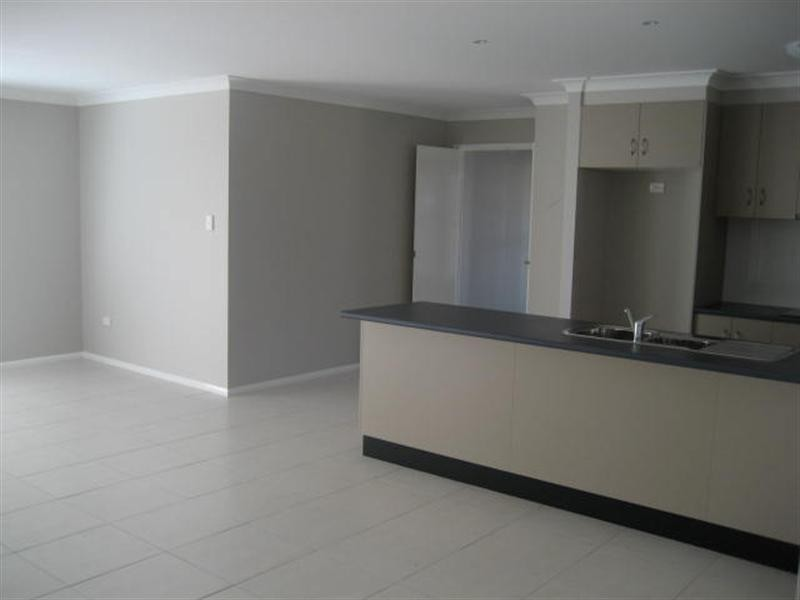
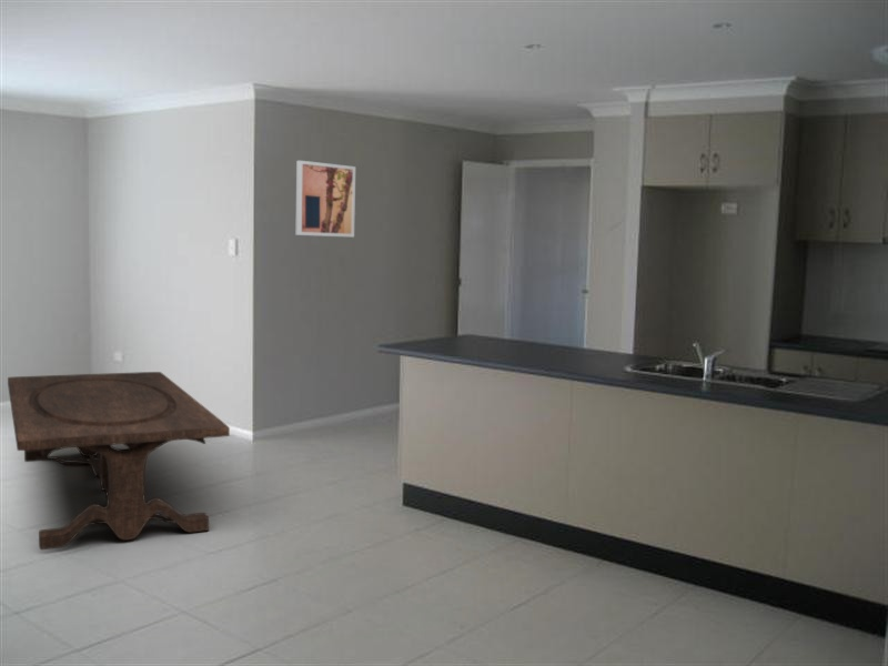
+ wall art [294,160,356,239]
+ dining table [7,371,231,551]
